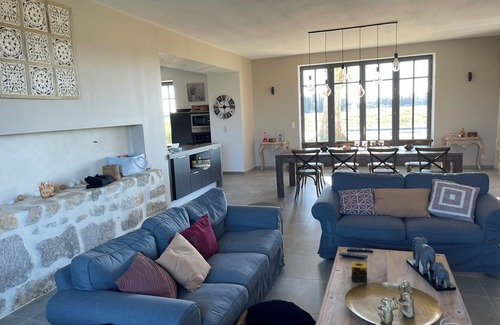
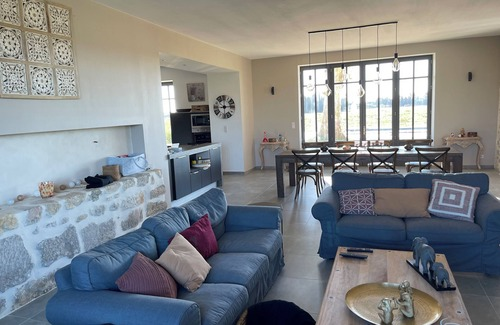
- candle [350,261,368,283]
